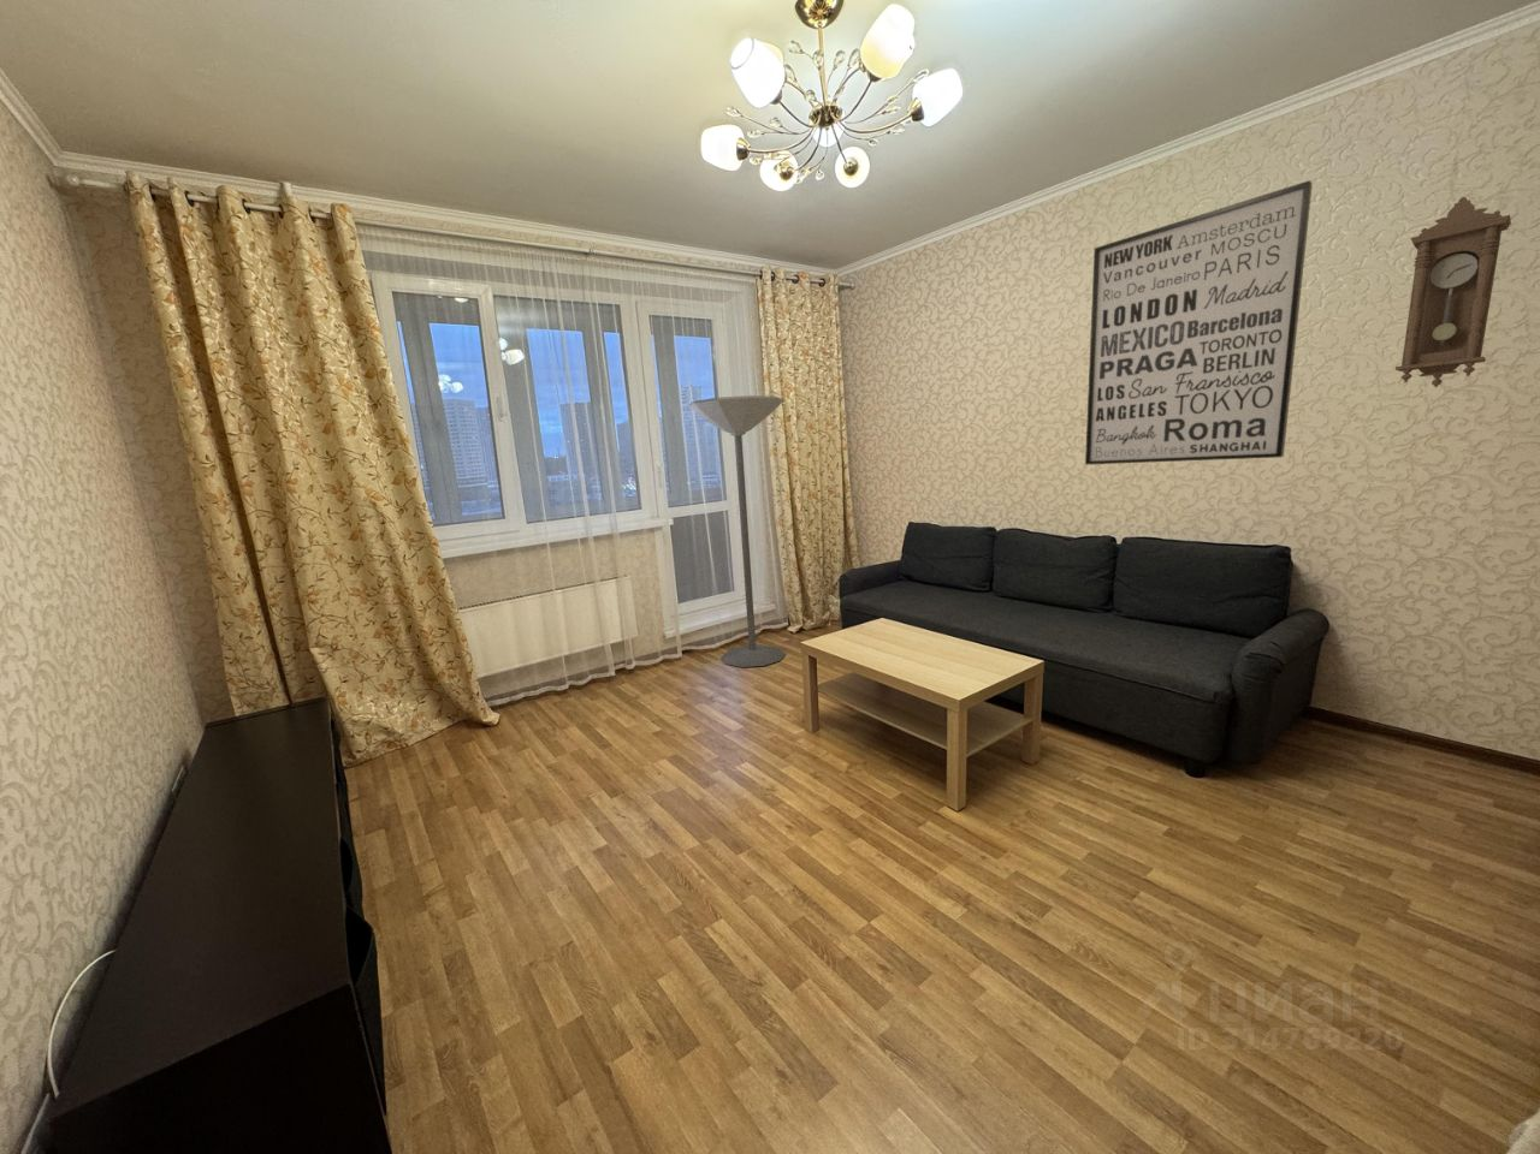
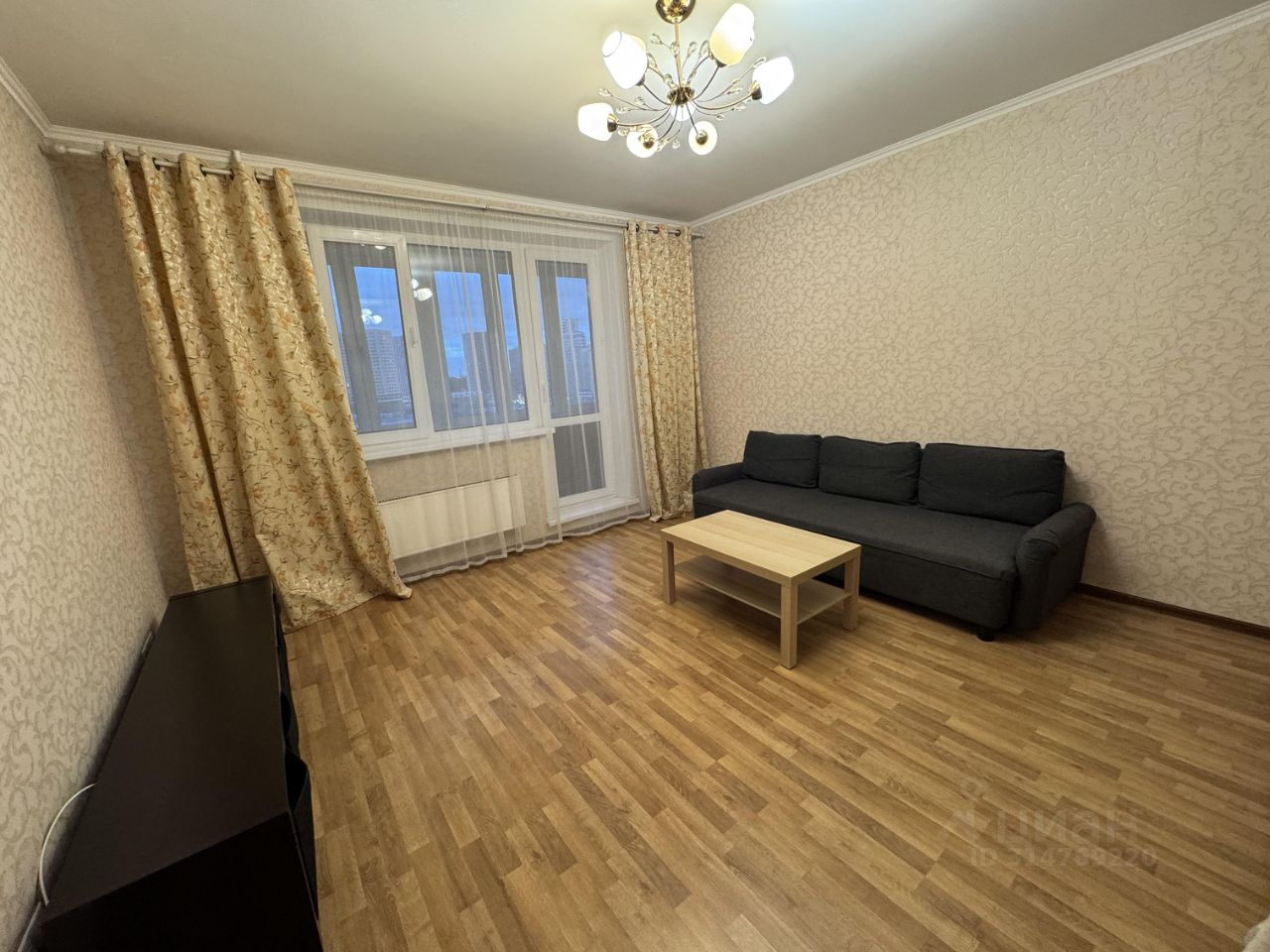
- pendulum clock [1394,196,1512,388]
- floor lamp [688,394,787,668]
- wall art [1084,179,1313,465]
